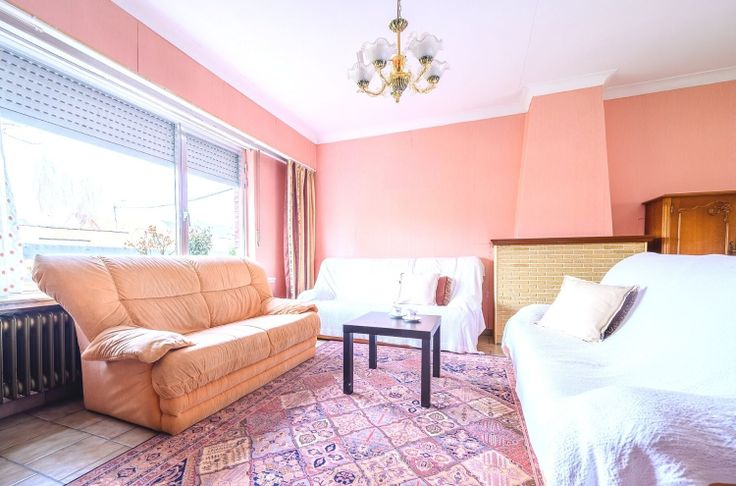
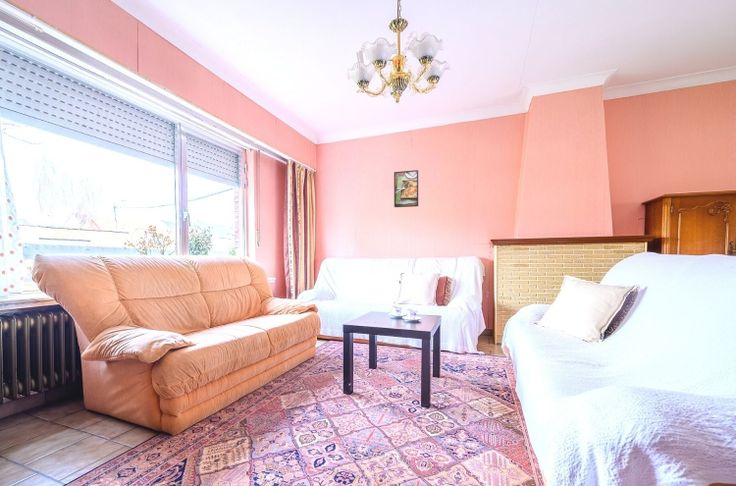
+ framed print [393,169,419,208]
